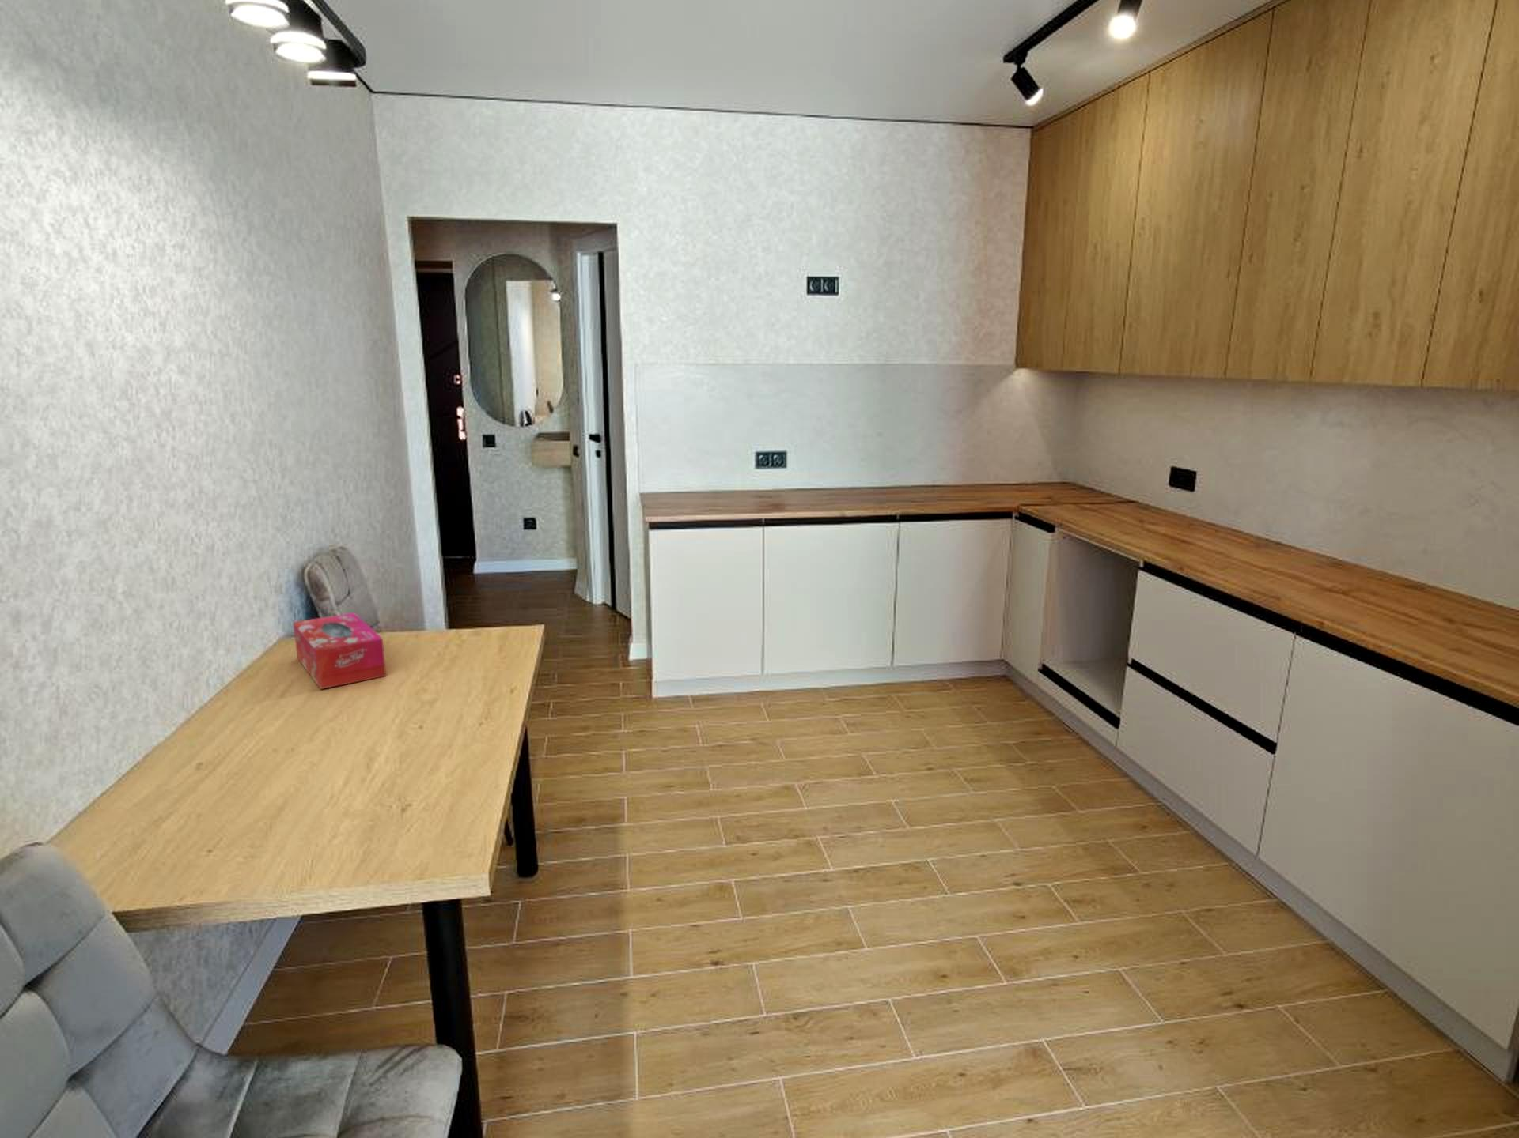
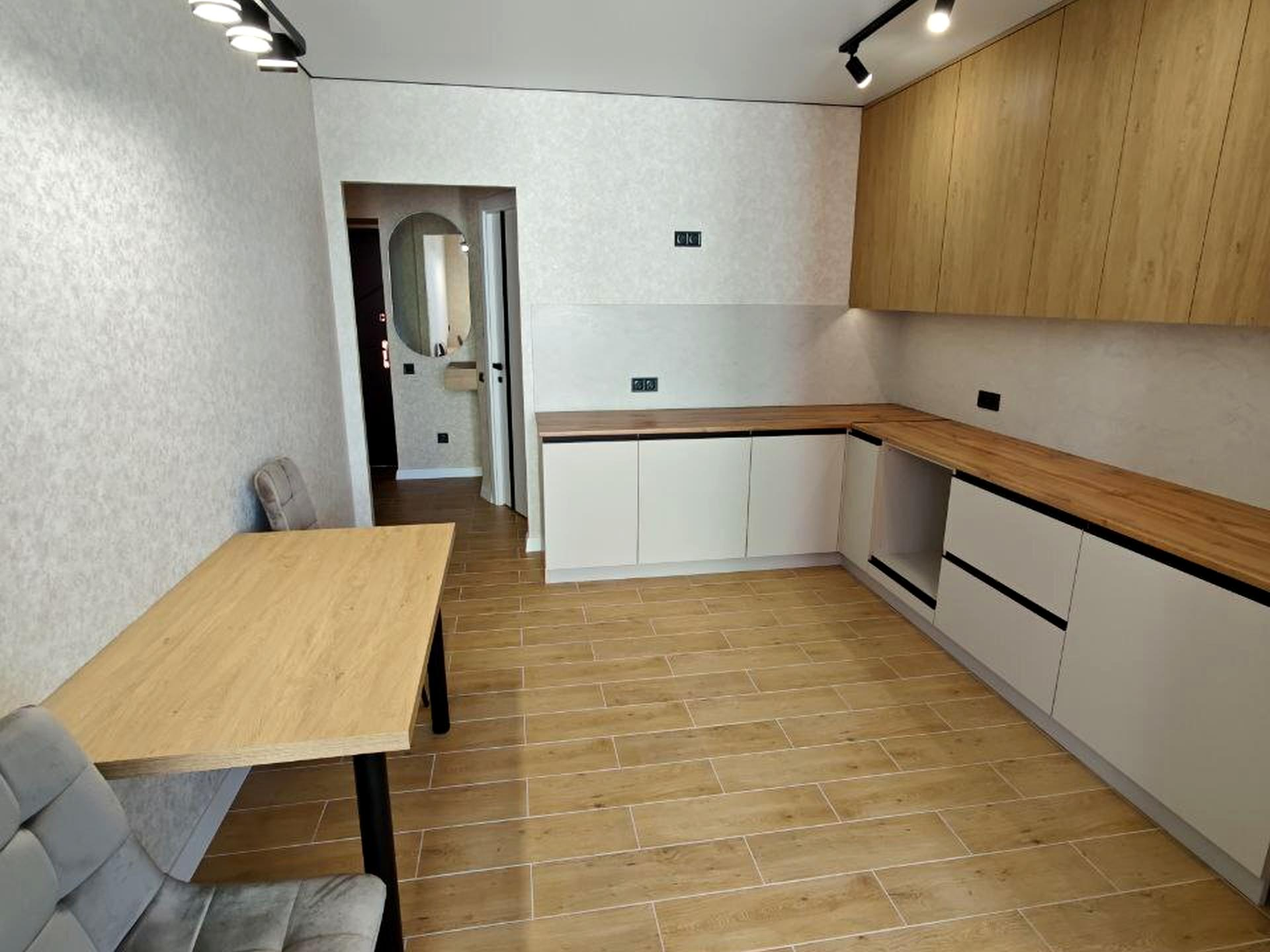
- tissue box [292,612,386,690]
